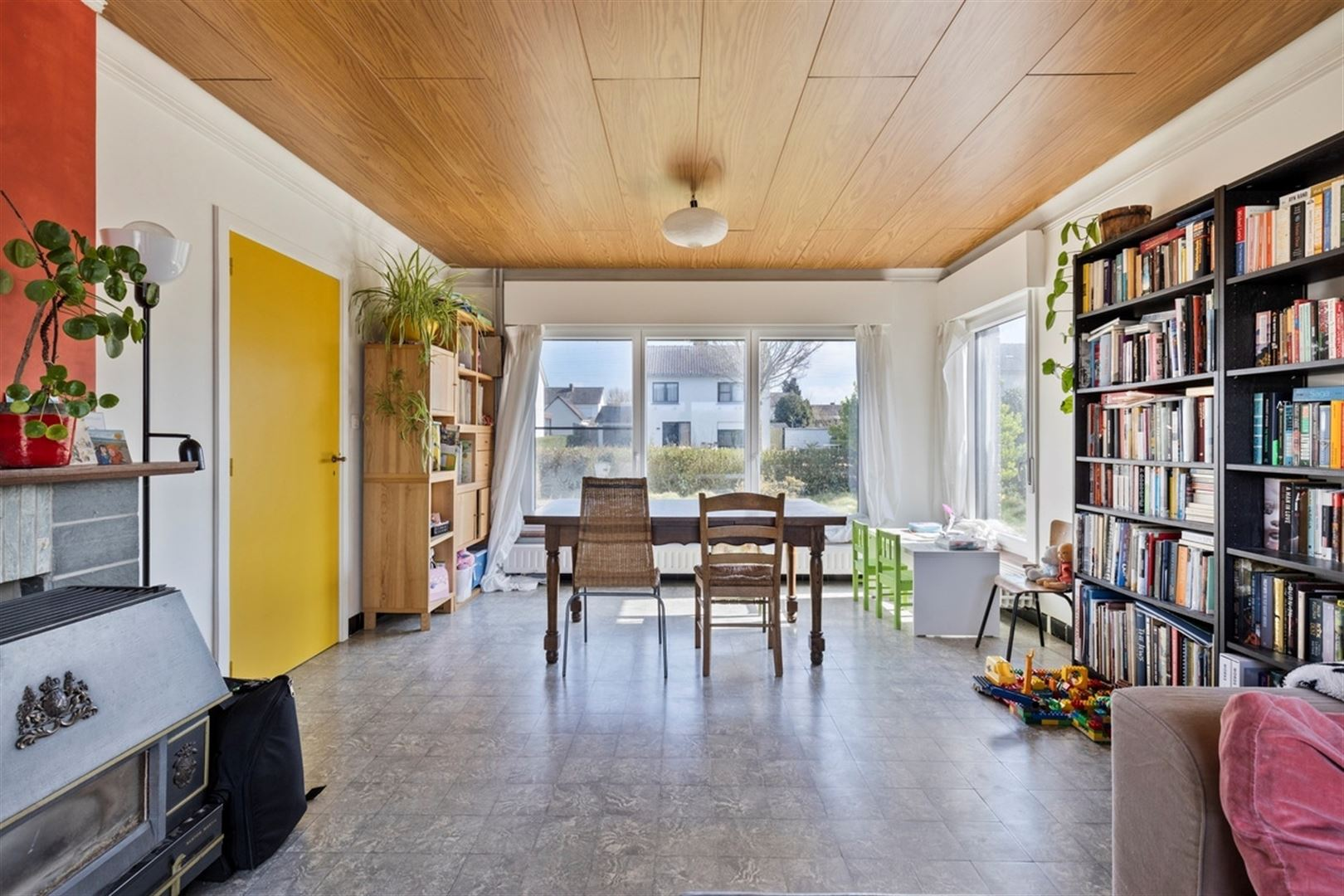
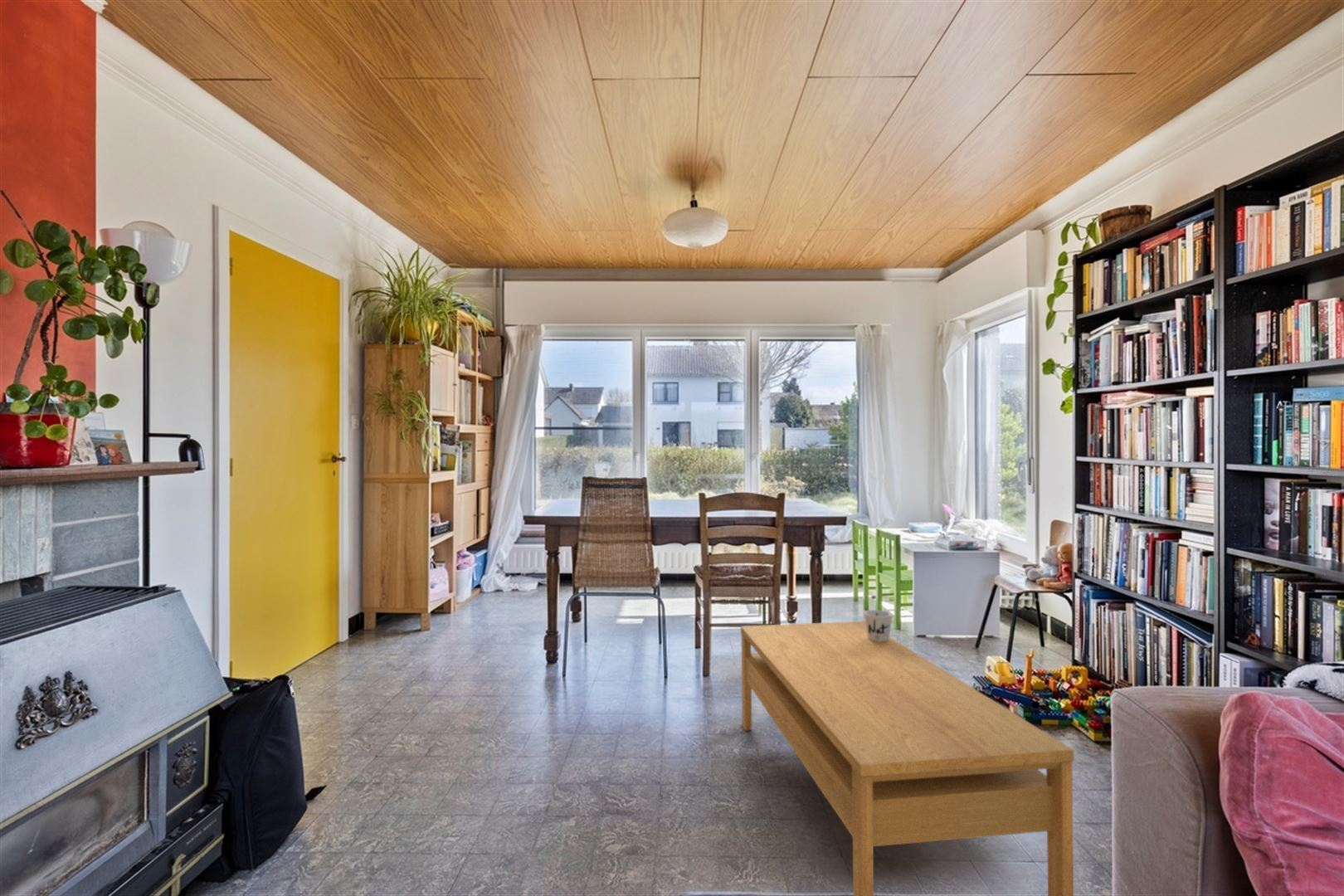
+ coffee table [740,621,1074,896]
+ mug [863,609,894,642]
